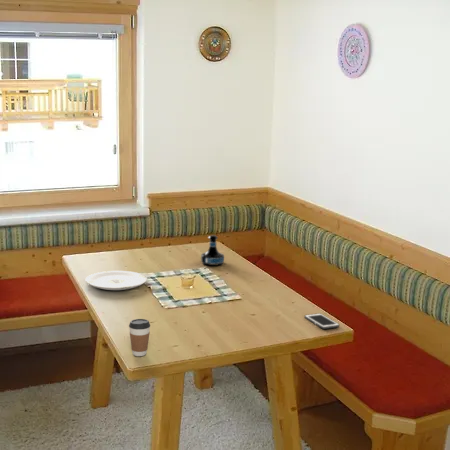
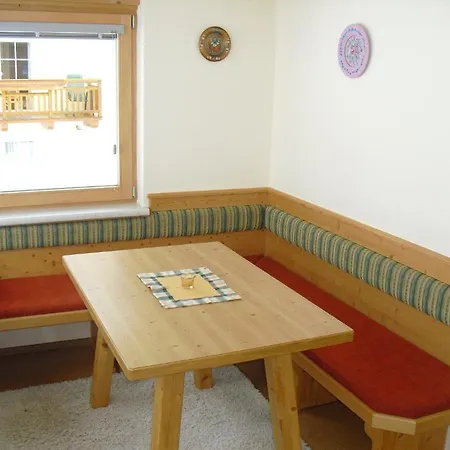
- plate [85,270,148,291]
- tequila bottle [200,234,225,267]
- cell phone [303,312,340,330]
- coffee cup [128,318,151,357]
